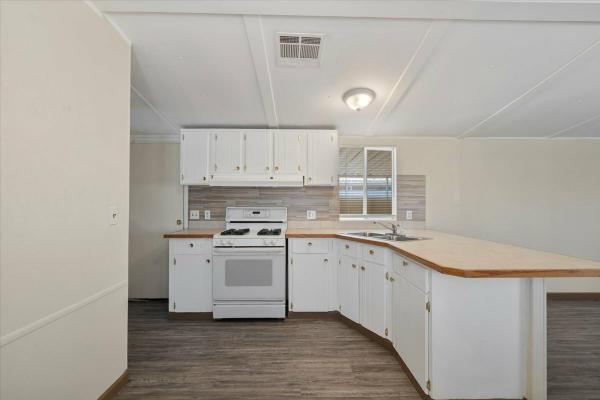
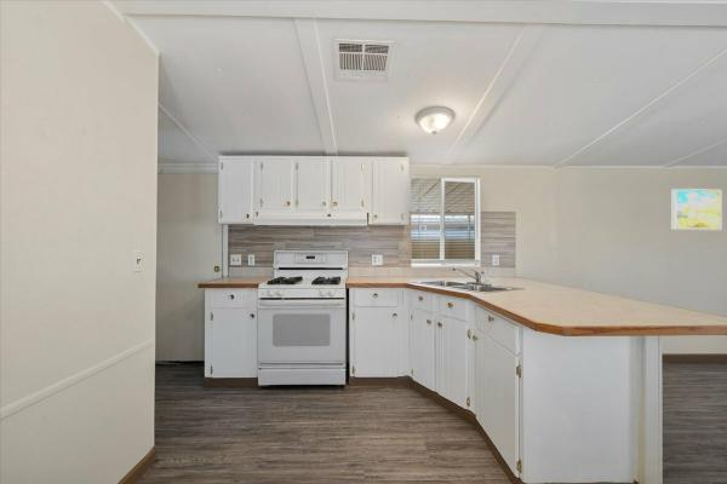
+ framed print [671,188,723,231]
